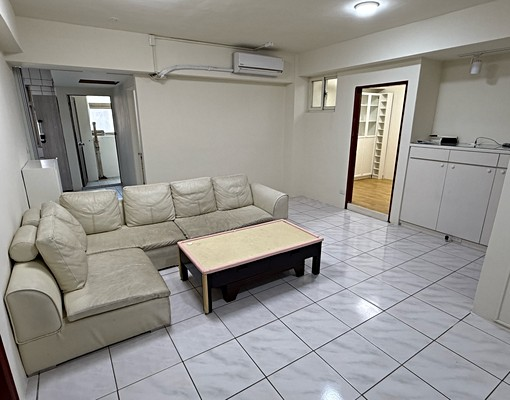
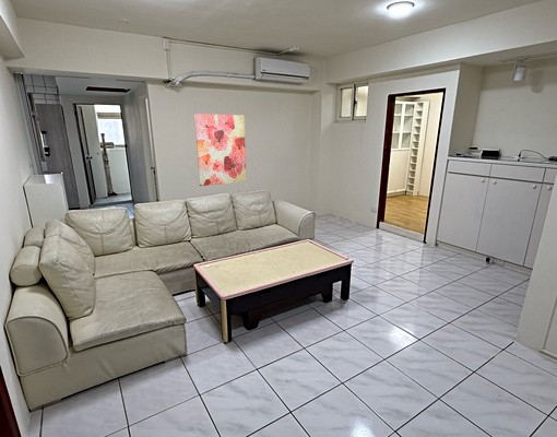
+ wall art [193,113,247,187]
